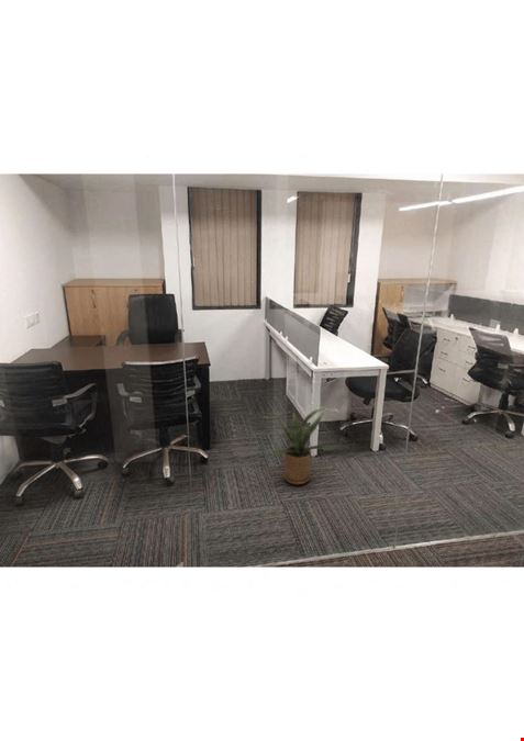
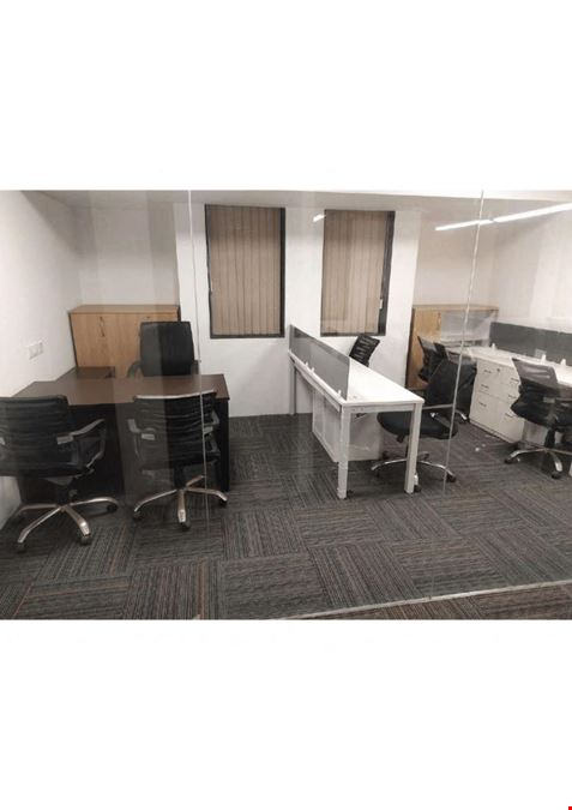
- house plant [259,407,333,485]
